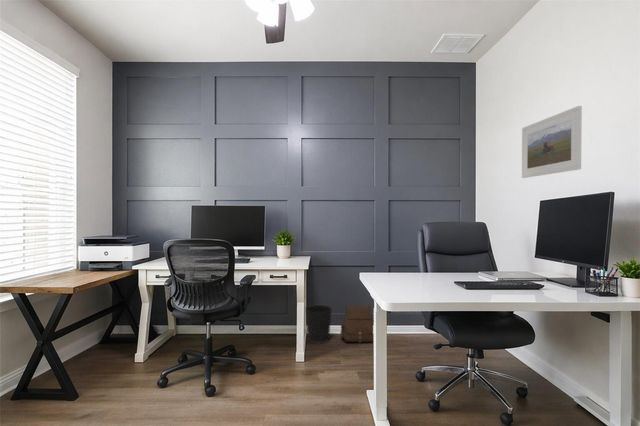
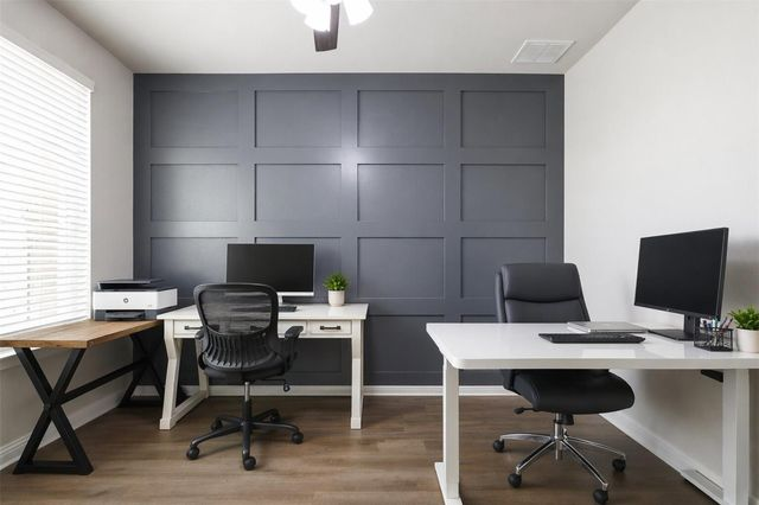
- wastebasket [305,304,333,345]
- satchel [340,304,374,344]
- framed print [521,105,583,179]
